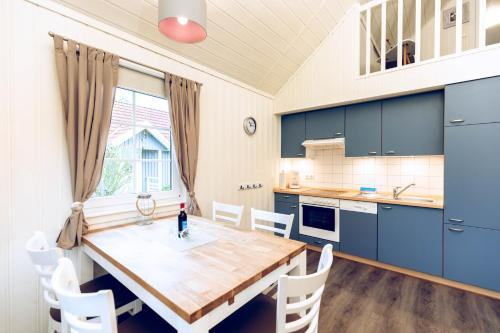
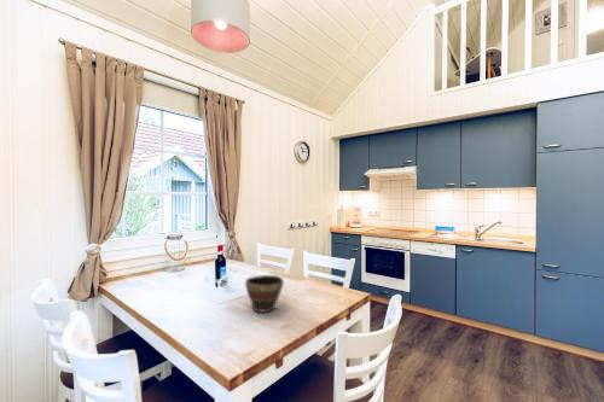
+ bowl [244,274,285,314]
